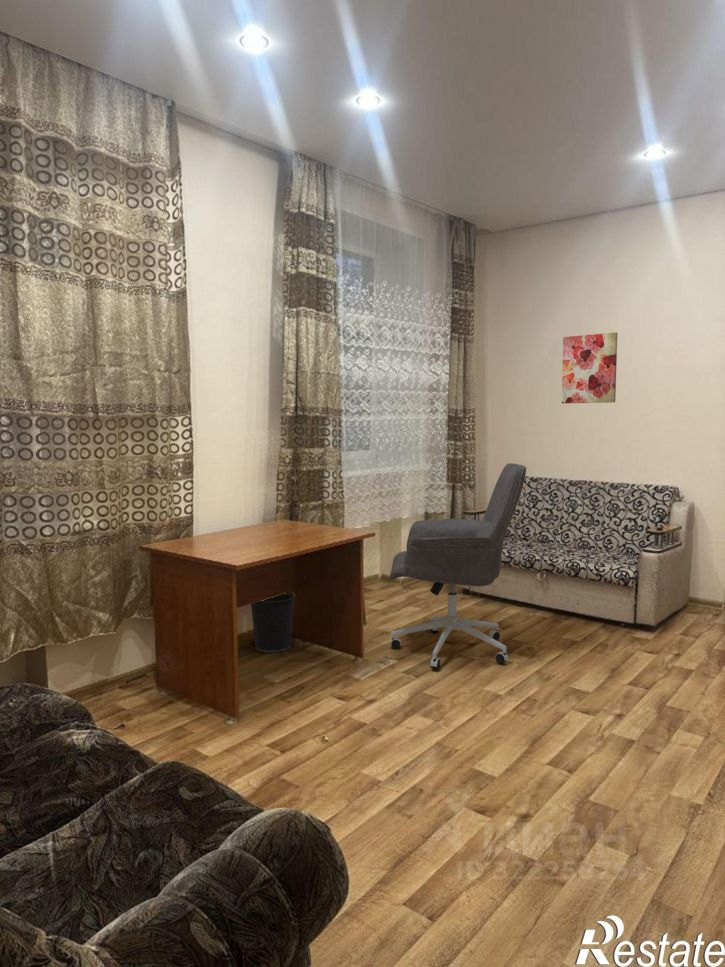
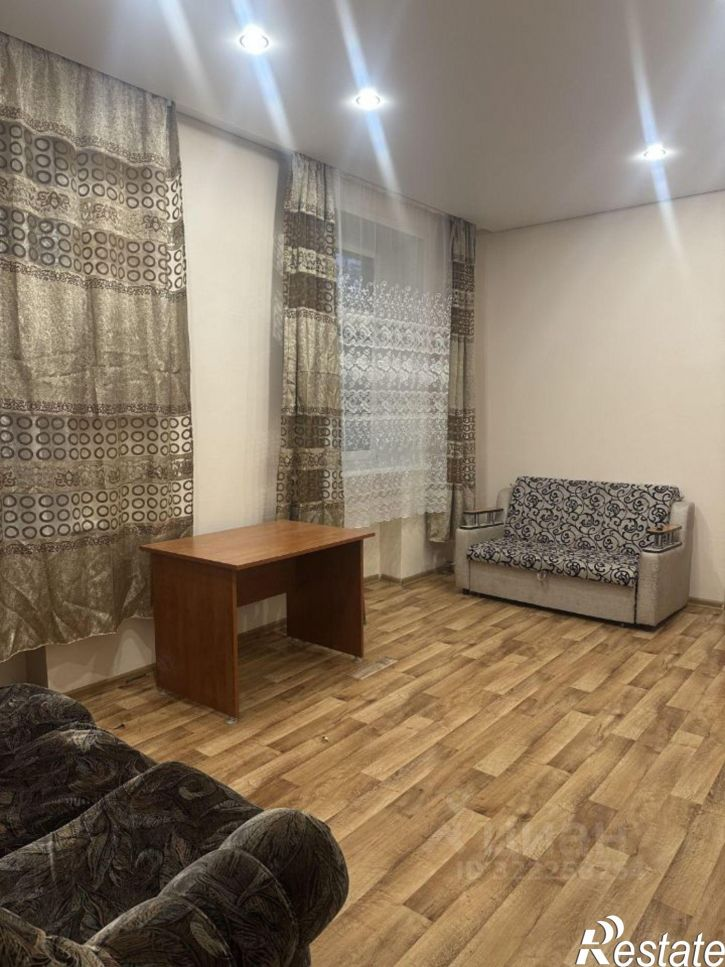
- wastebasket [250,592,296,654]
- office chair [388,462,527,670]
- wall art [561,332,618,404]
